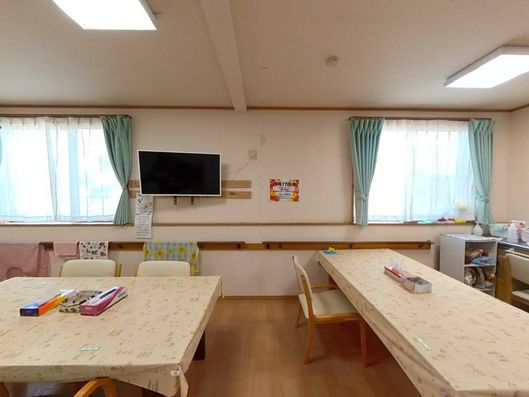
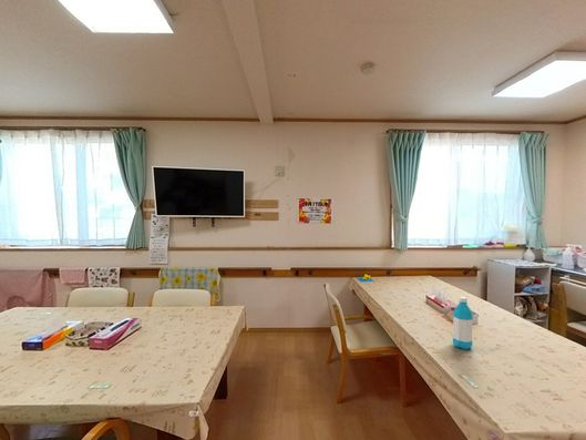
+ water bottle [452,296,474,350]
